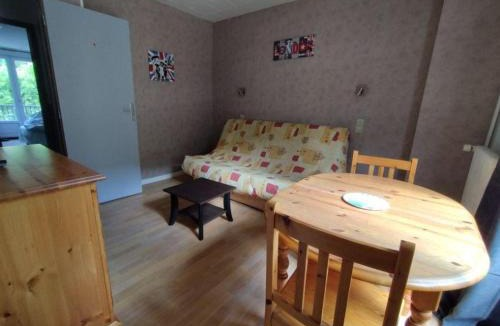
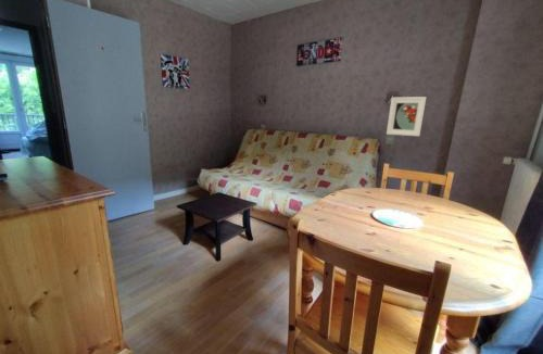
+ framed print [386,96,427,137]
